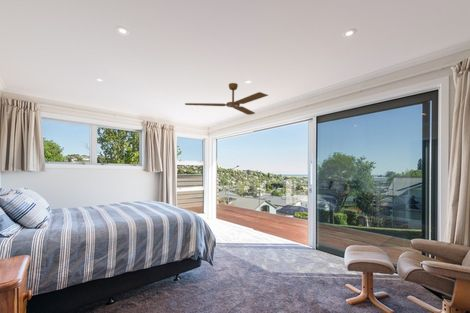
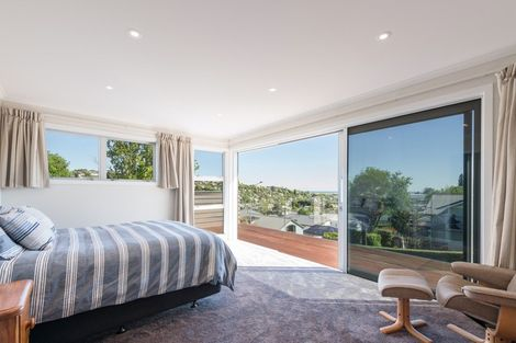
- ceiling fan [184,82,269,116]
